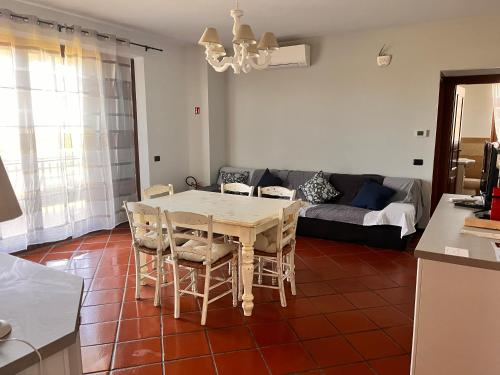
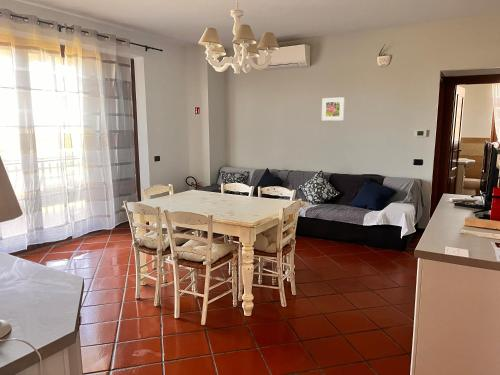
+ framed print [321,96,345,122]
